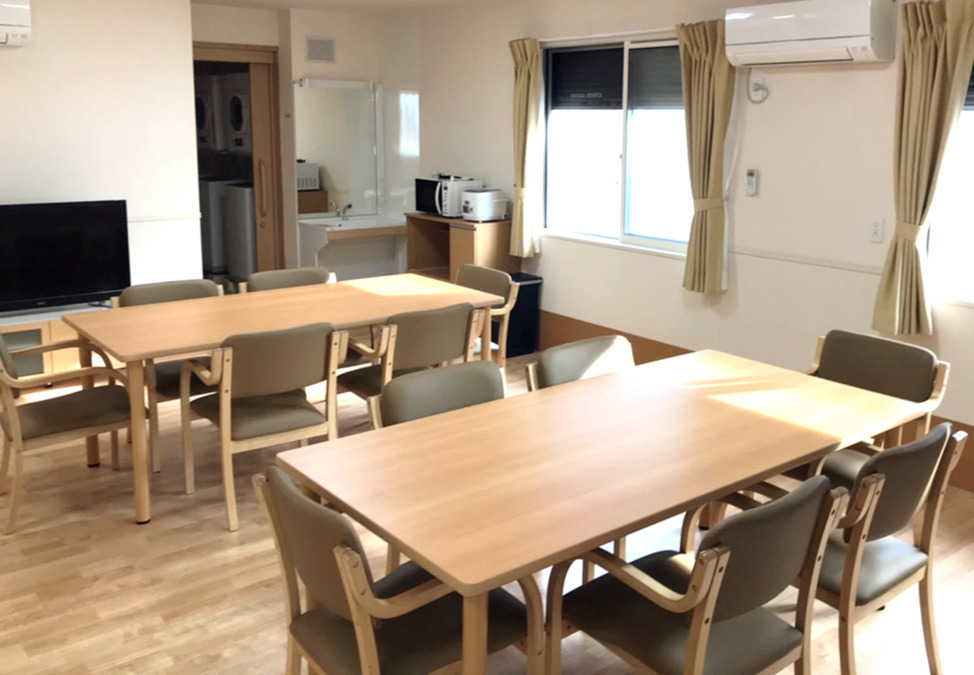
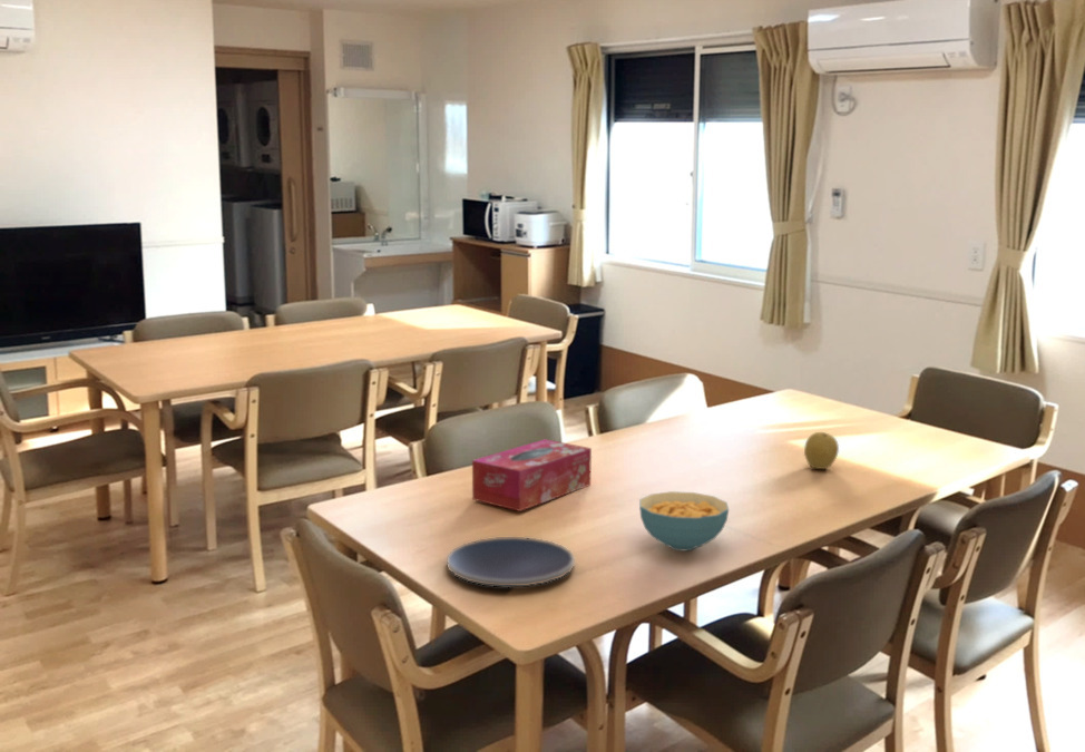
+ fruit [803,431,840,470]
+ plate [446,536,576,587]
+ cereal bowl [638,490,730,553]
+ tissue box [471,438,593,512]
